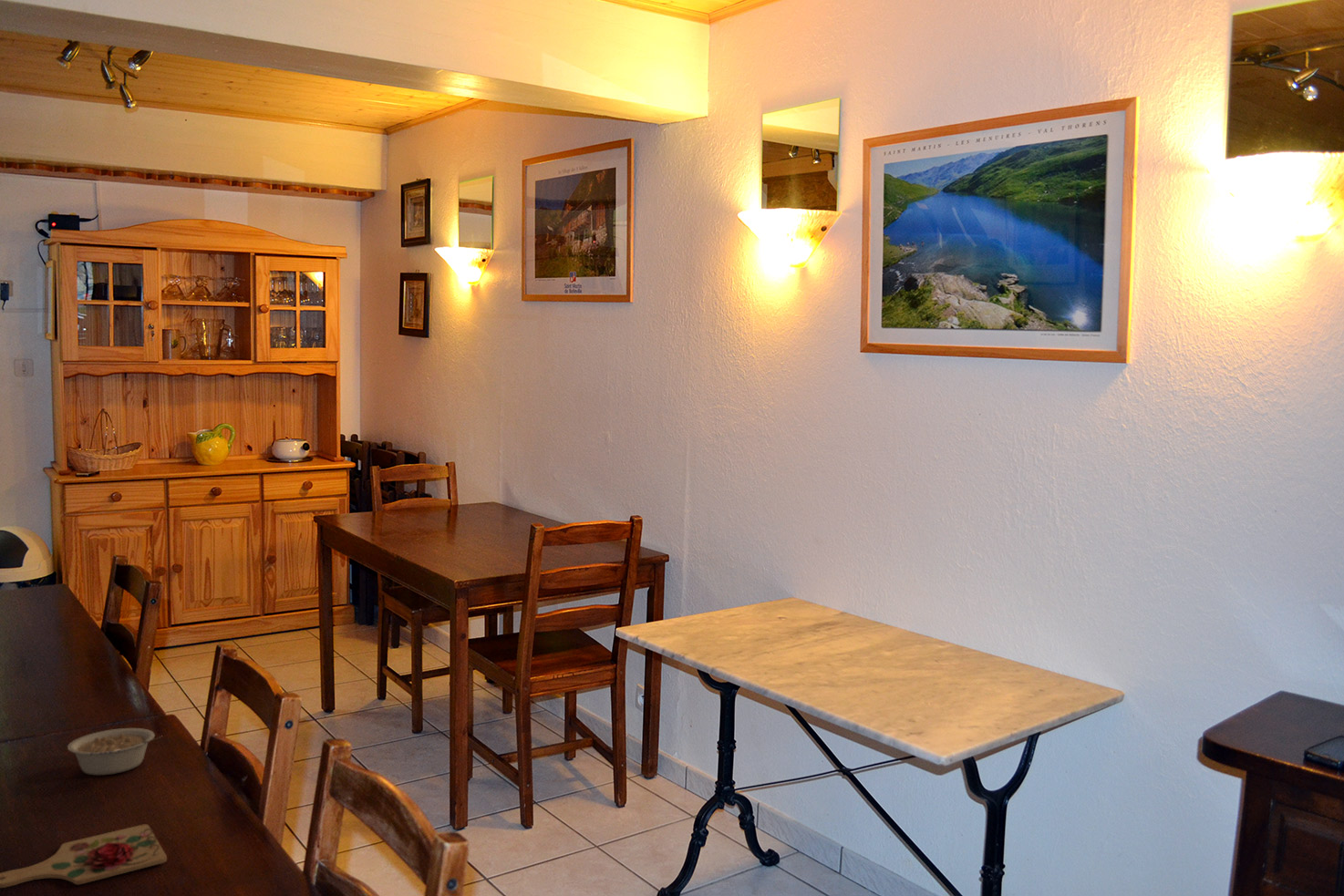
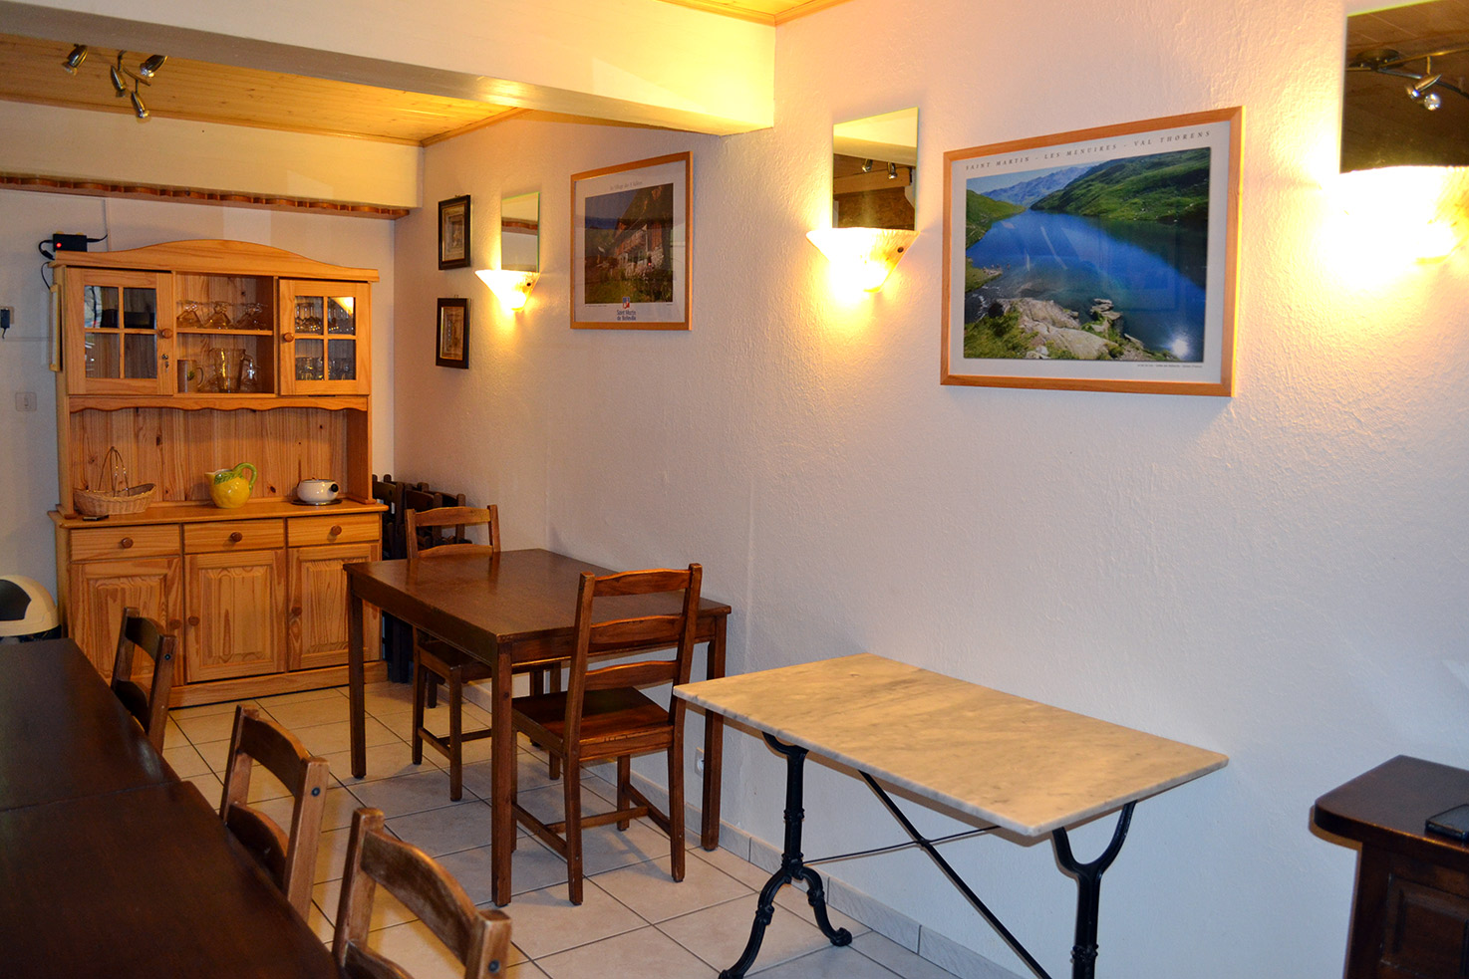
- legume [67,727,163,776]
- cutting board [0,823,168,889]
